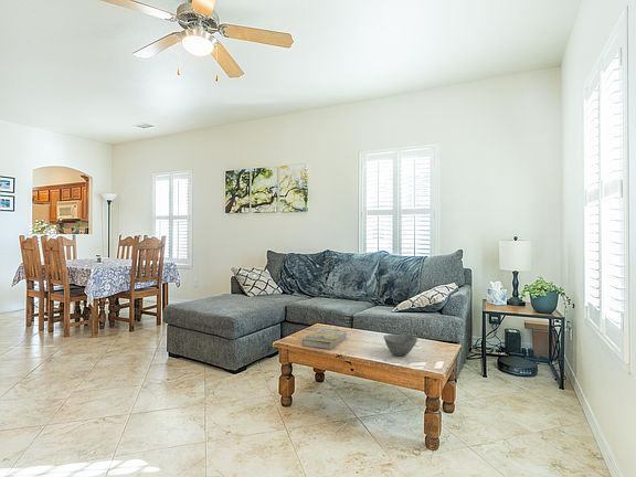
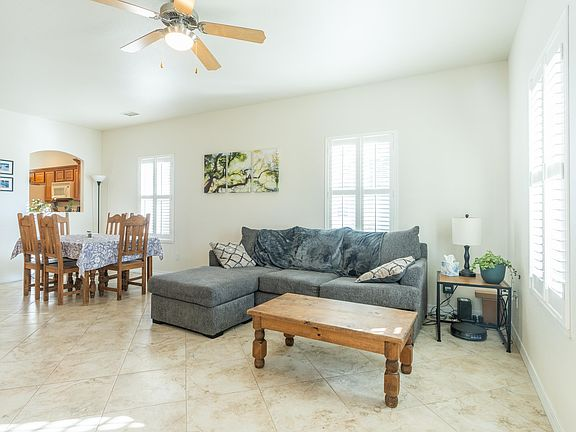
- bowl [383,333,418,357]
- book [301,328,348,350]
